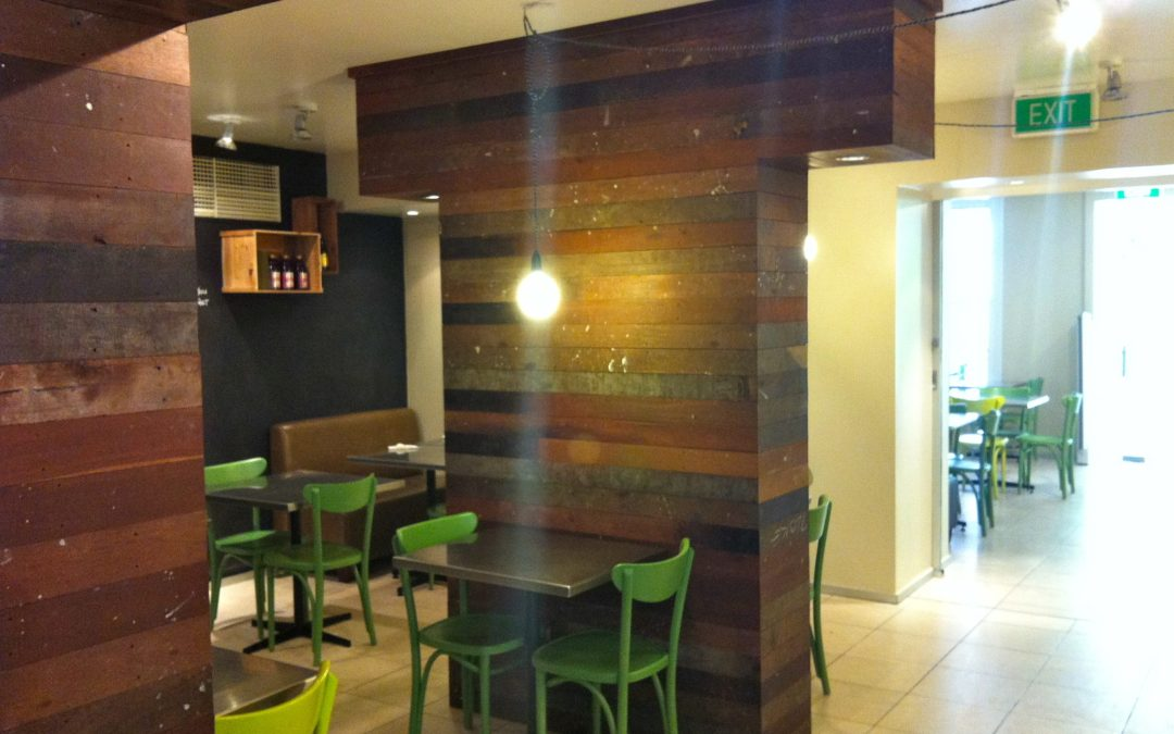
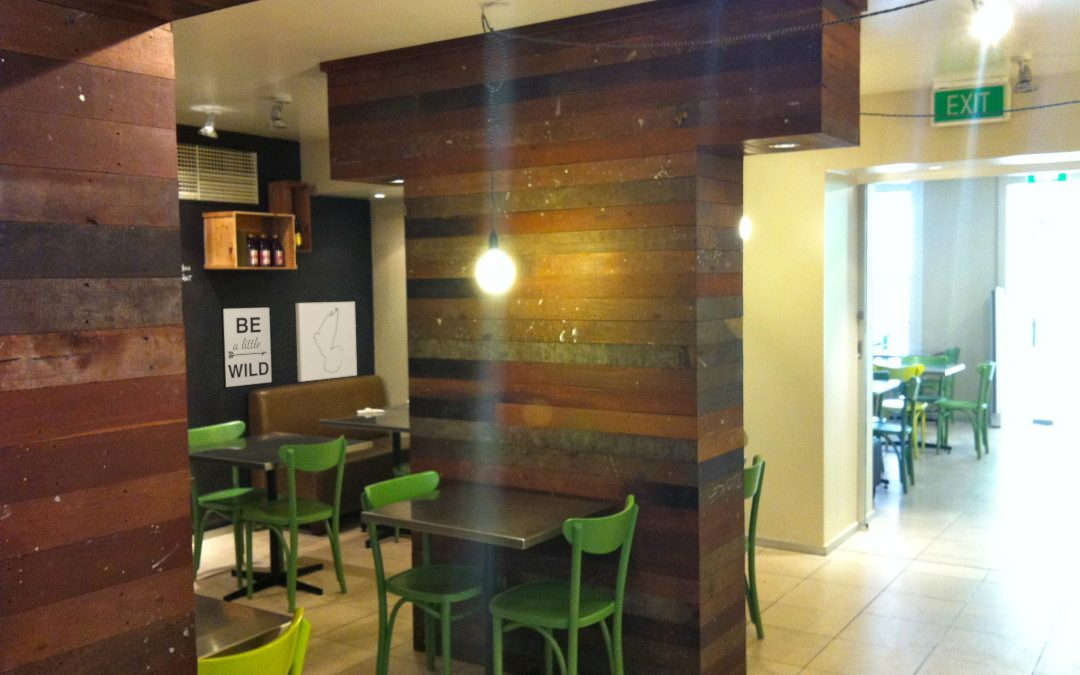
+ wall art [220,305,274,389]
+ wall art [295,301,358,383]
